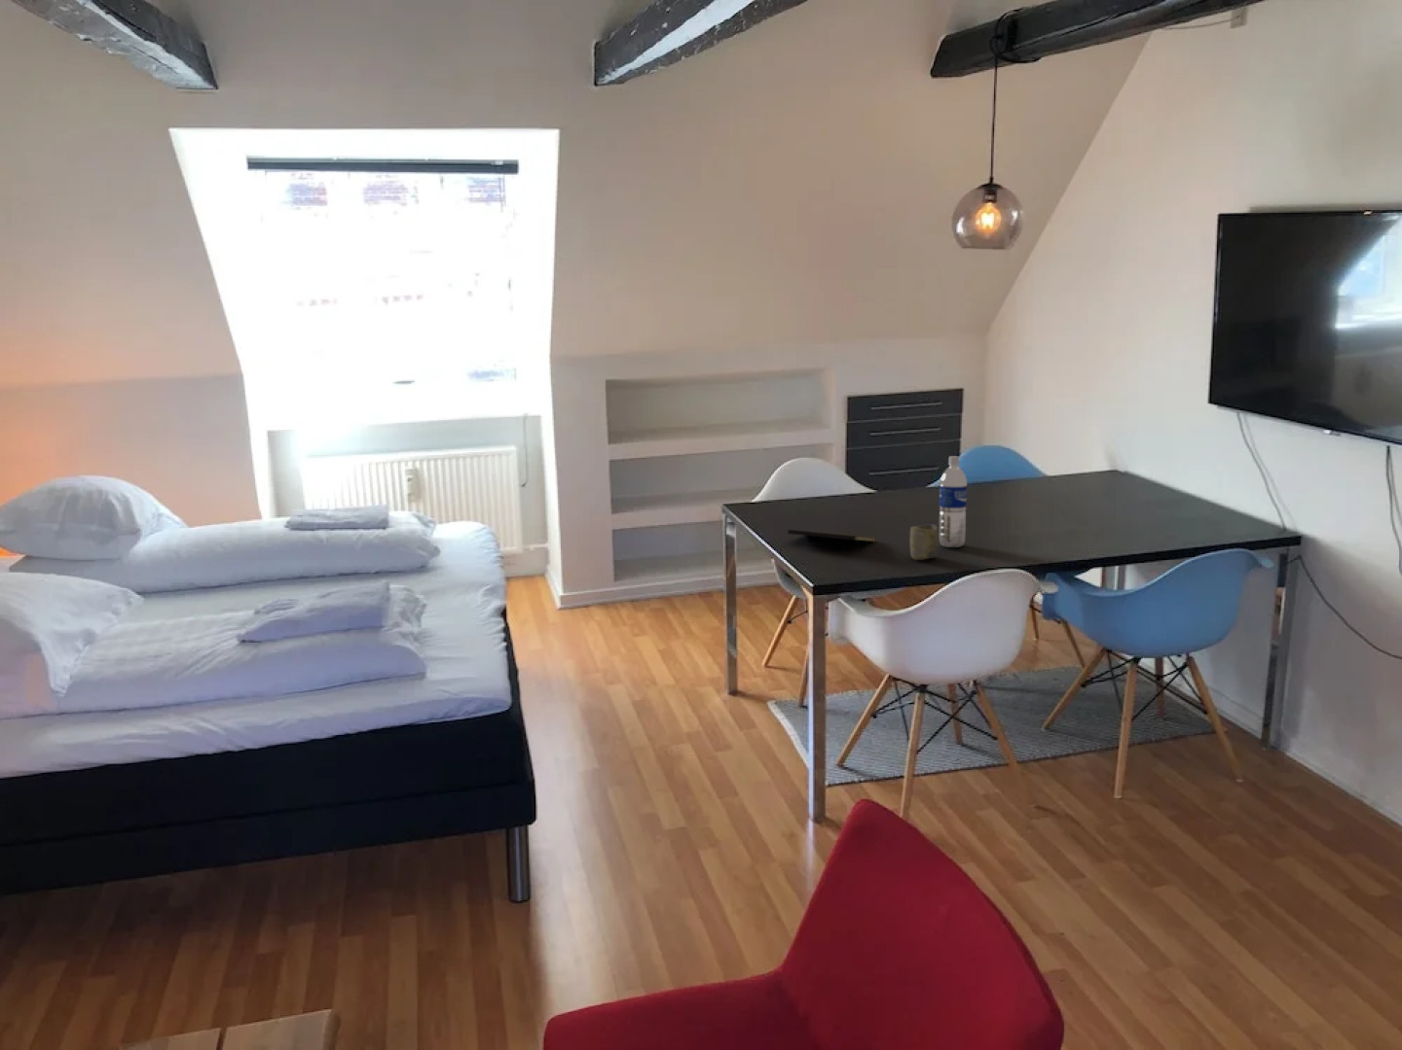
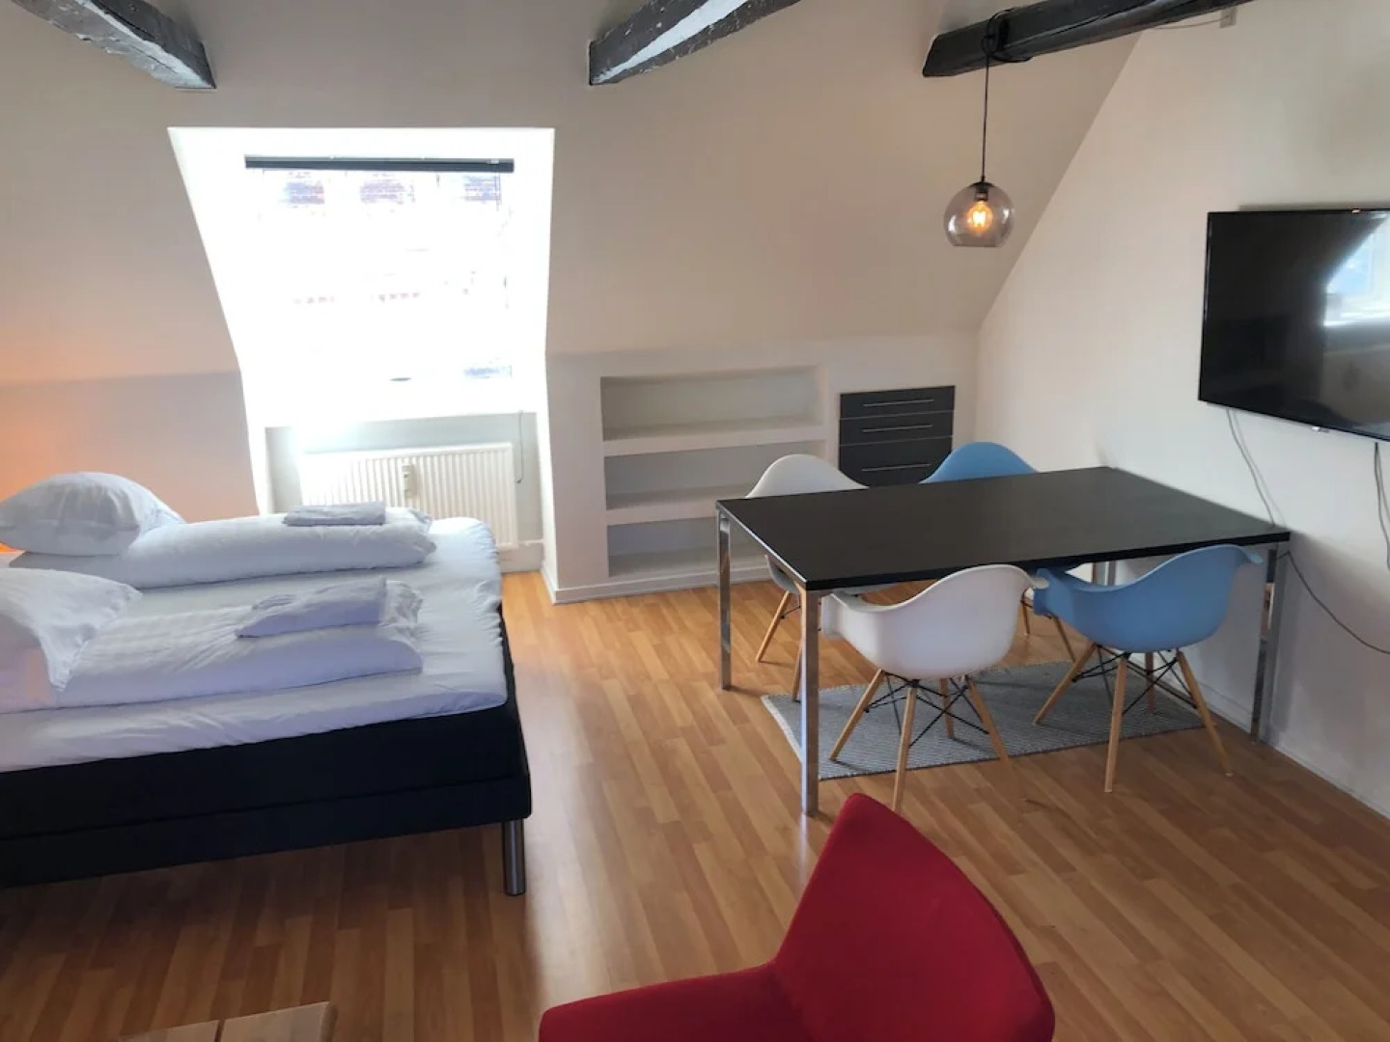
- notepad [787,529,877,551]
- cup [910,523,938,561]
- water bottle [937,456,968,548]
